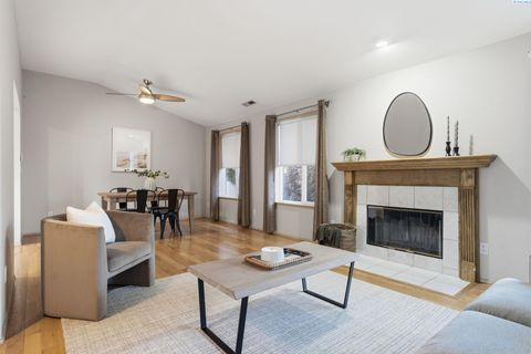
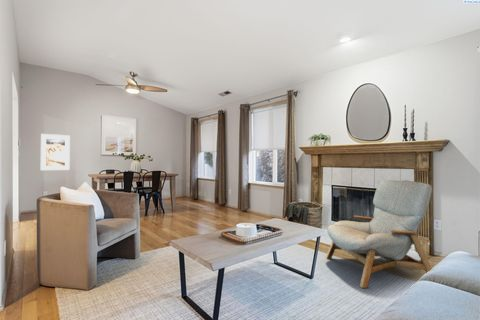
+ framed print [40,133,71,171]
+ armchair [325,179,433,289]
